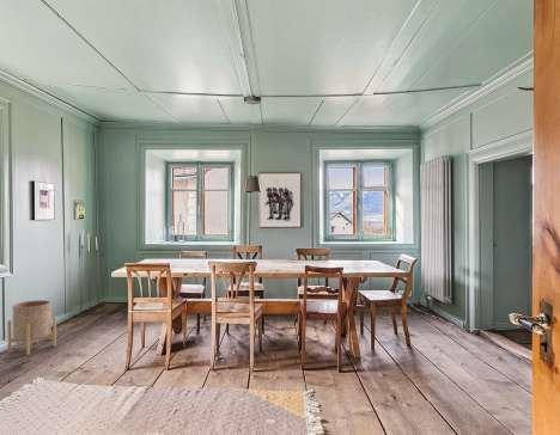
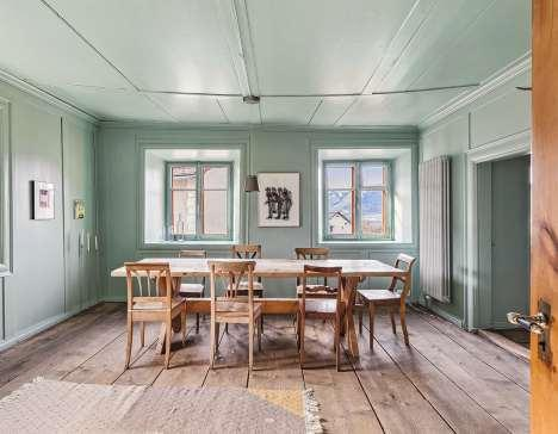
- planter [6,299,57,356]
